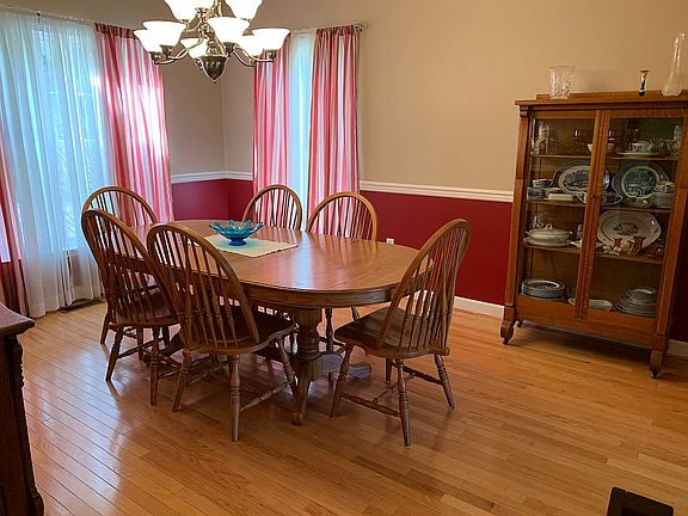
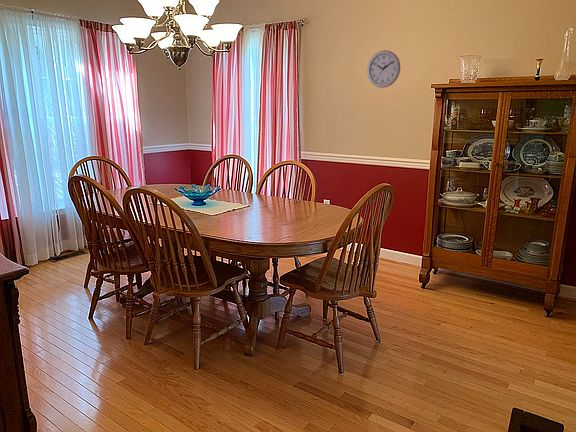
+ wall clock [366,49,401,89]
